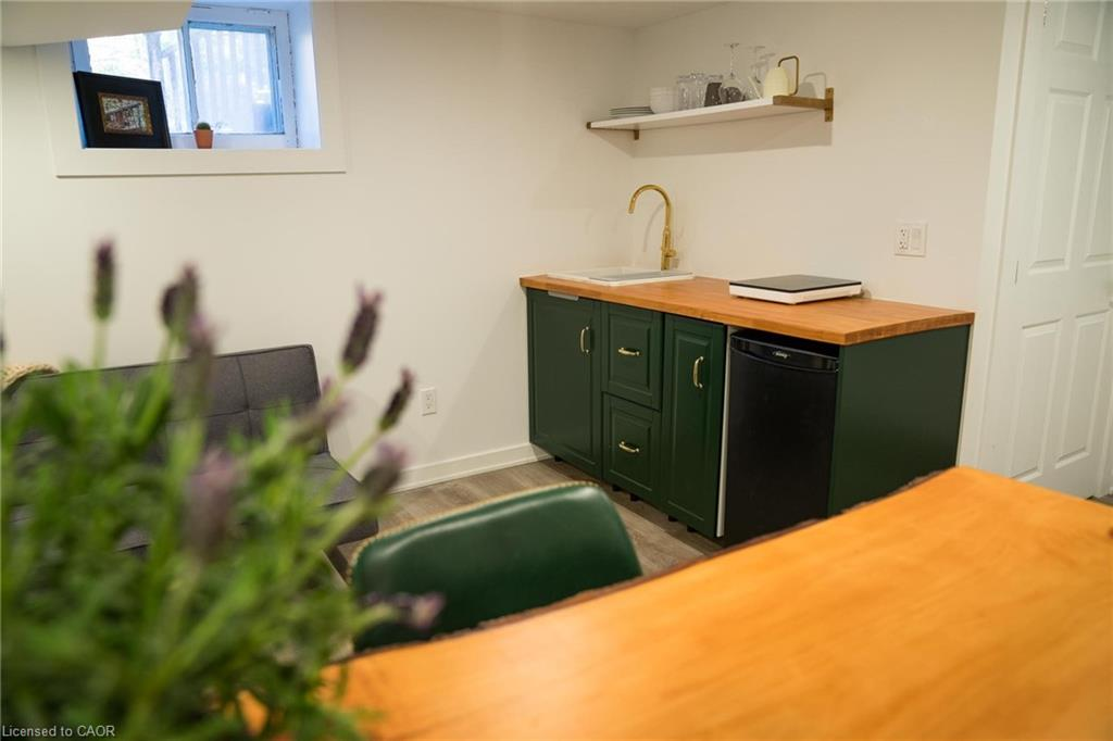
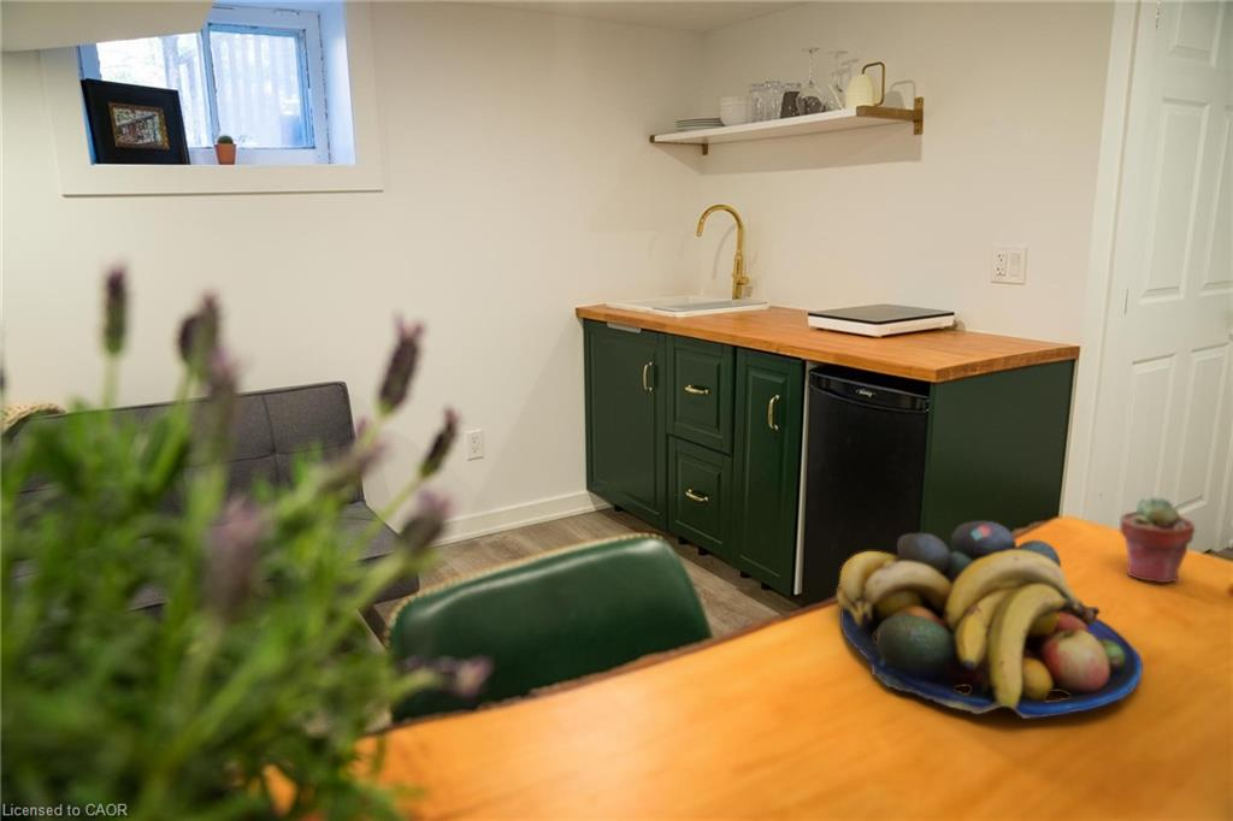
+ potted succulent [1119,496,1197,584]
+ fruit bowl [836,520,1144,720]
